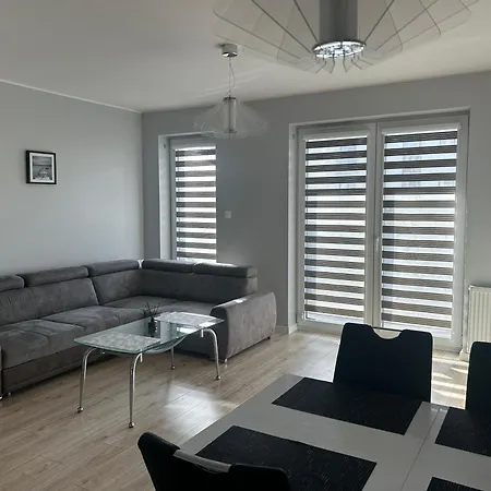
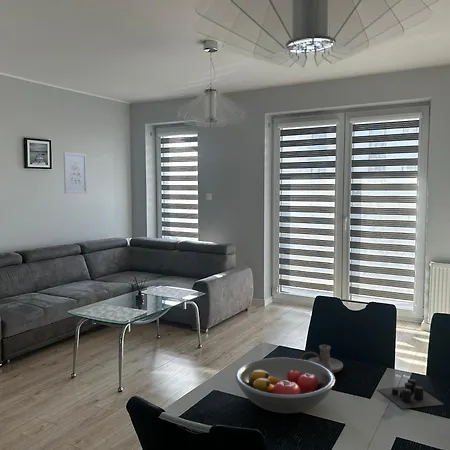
+ candle holder [298,344,344,374]
+ fruit bowl [234,357,336,414]
+ wall art [63,151,88,194]
+ candle [377,378,444,410]
